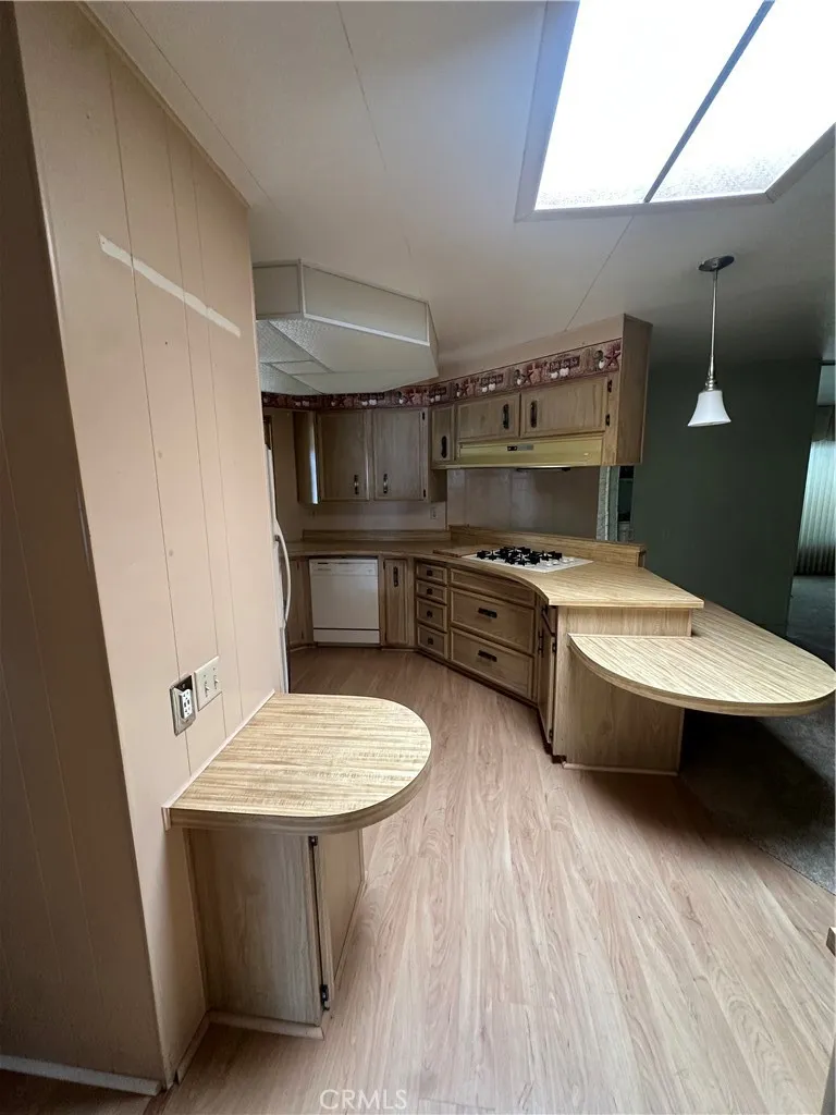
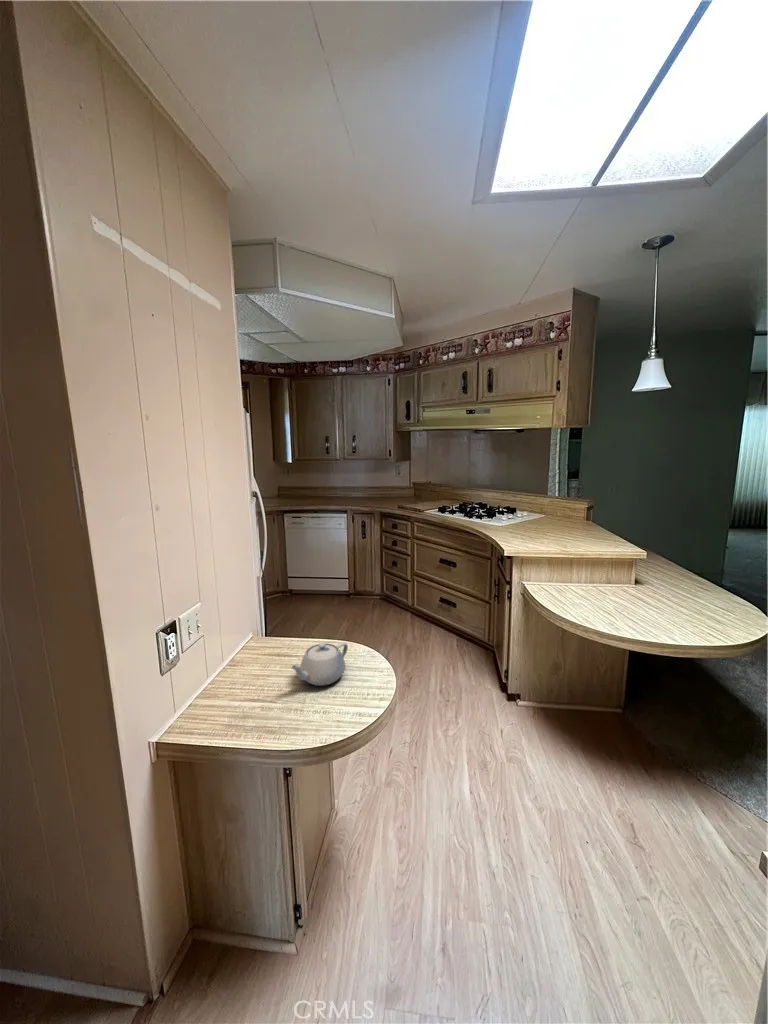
+ teapot [289,642,349,687]
